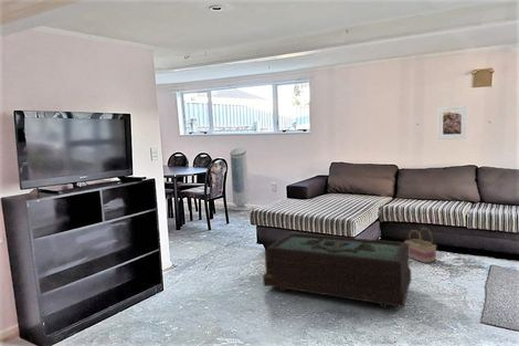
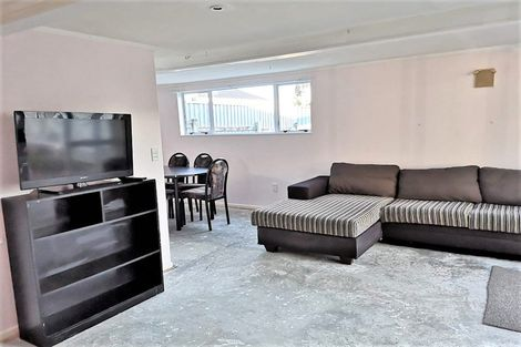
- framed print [437,105,468,140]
- coffee table [262,231,412,310]
- basket [404,227,437,264]
- air purifier [229,147,254,211]
